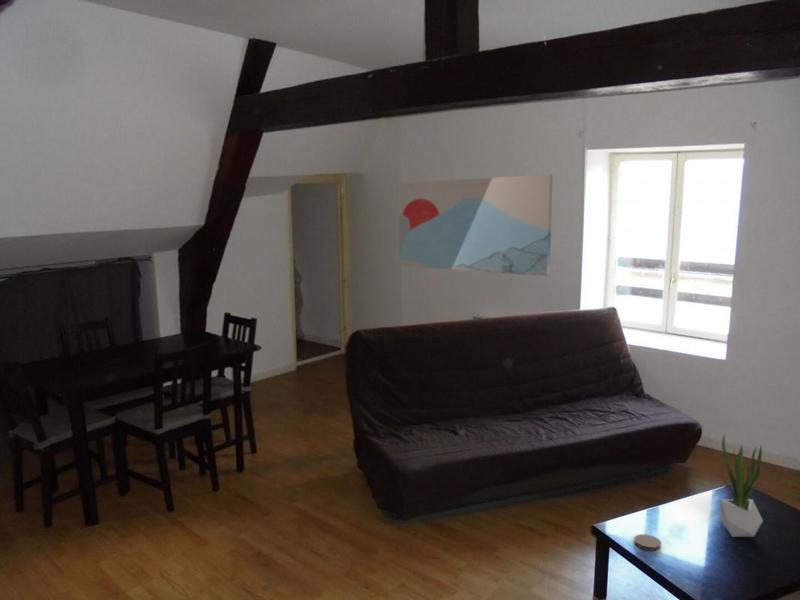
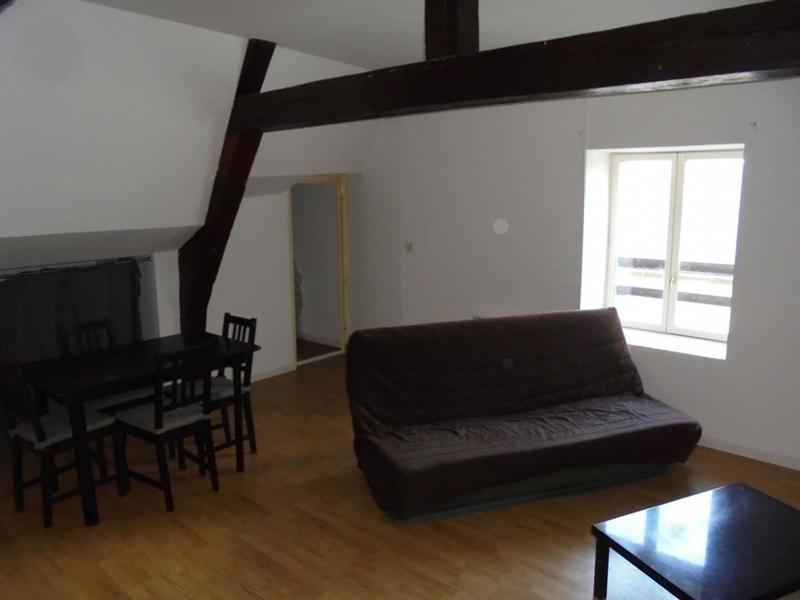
- coaster [633,533,662,552]
- potted plant [718,433,764,538]
- wall art [398,174,554,277]
